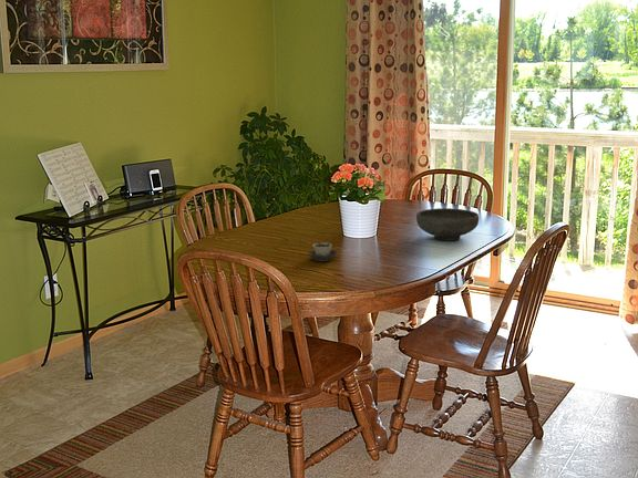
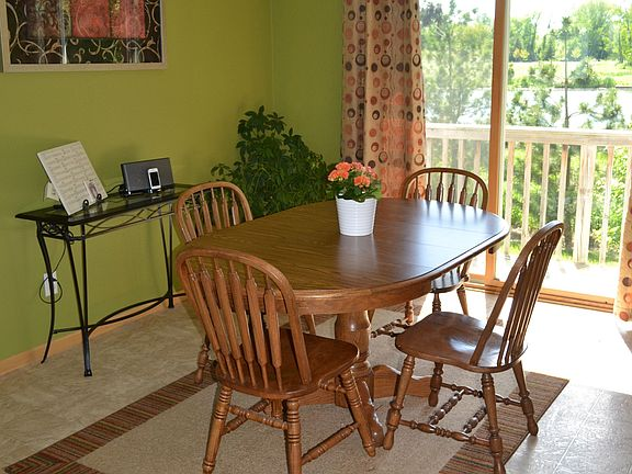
- bowl [415,207,480,241]
- cup [308,242,338,262]
